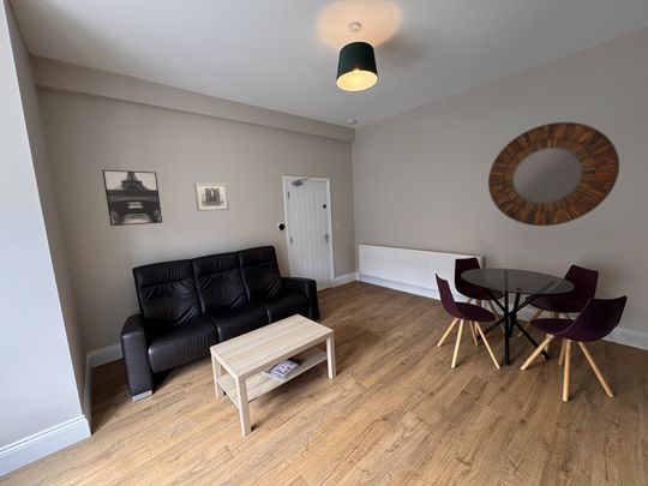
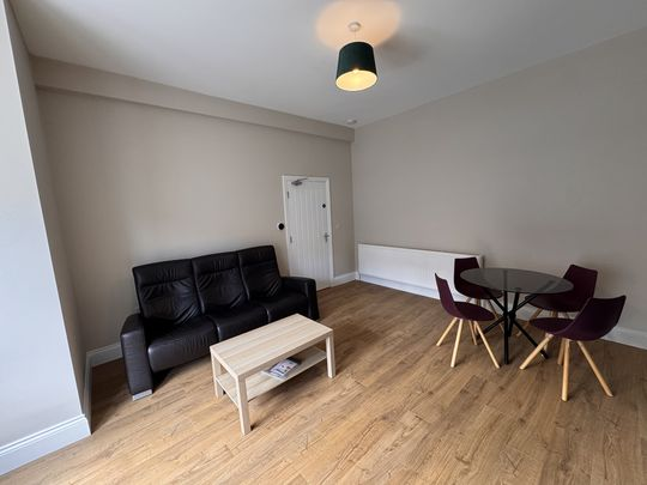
- home mirror [487,121,620,227]
- wall art [101,169,163,227]
- wall art [193,182,230,212]
